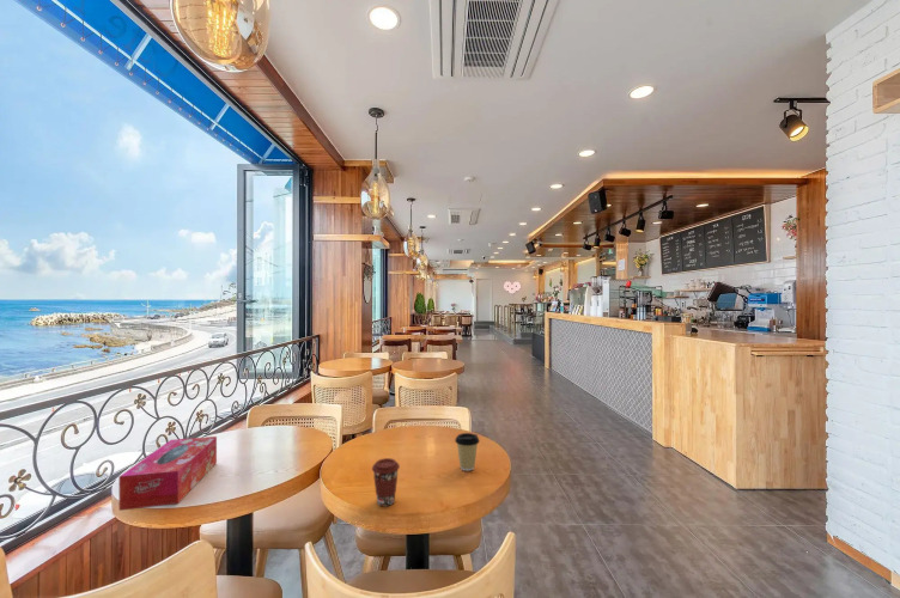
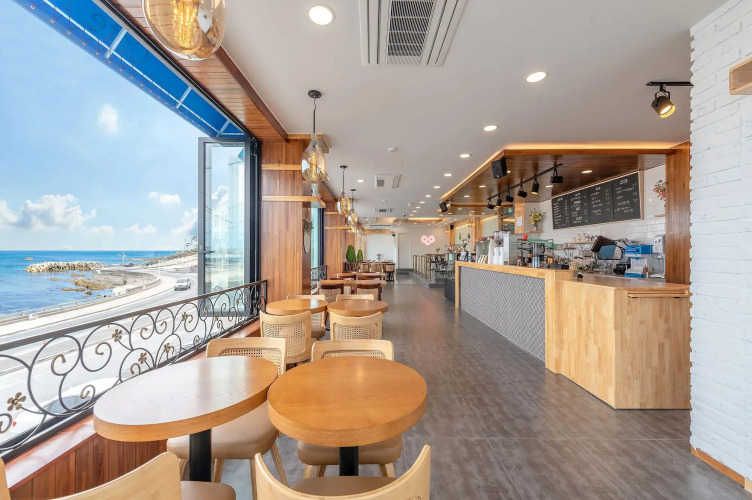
- coffee cup [371,457,401,508]
- tissue box [118,435,218,512]
- coffee cup [454,432,481,472]
